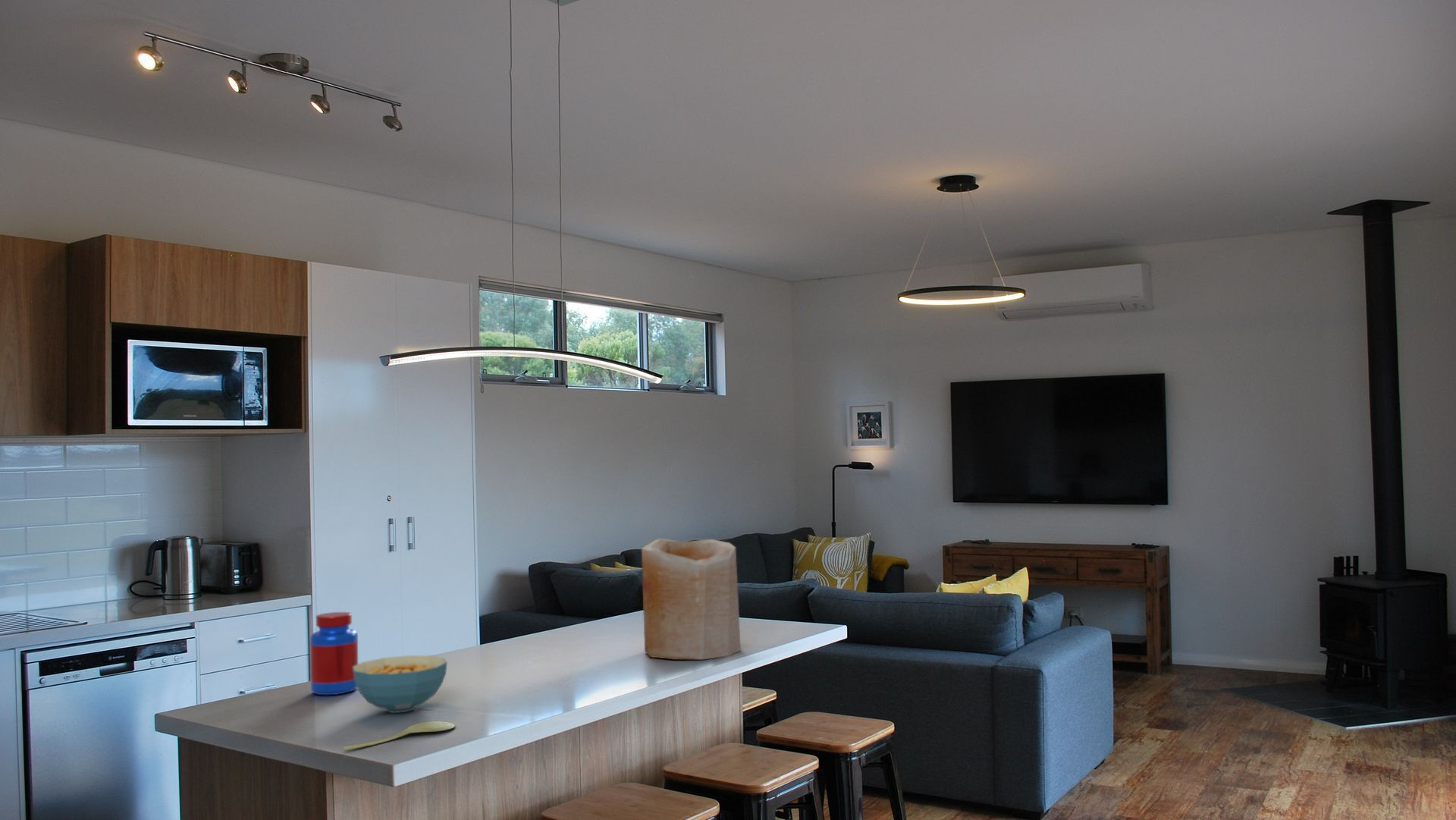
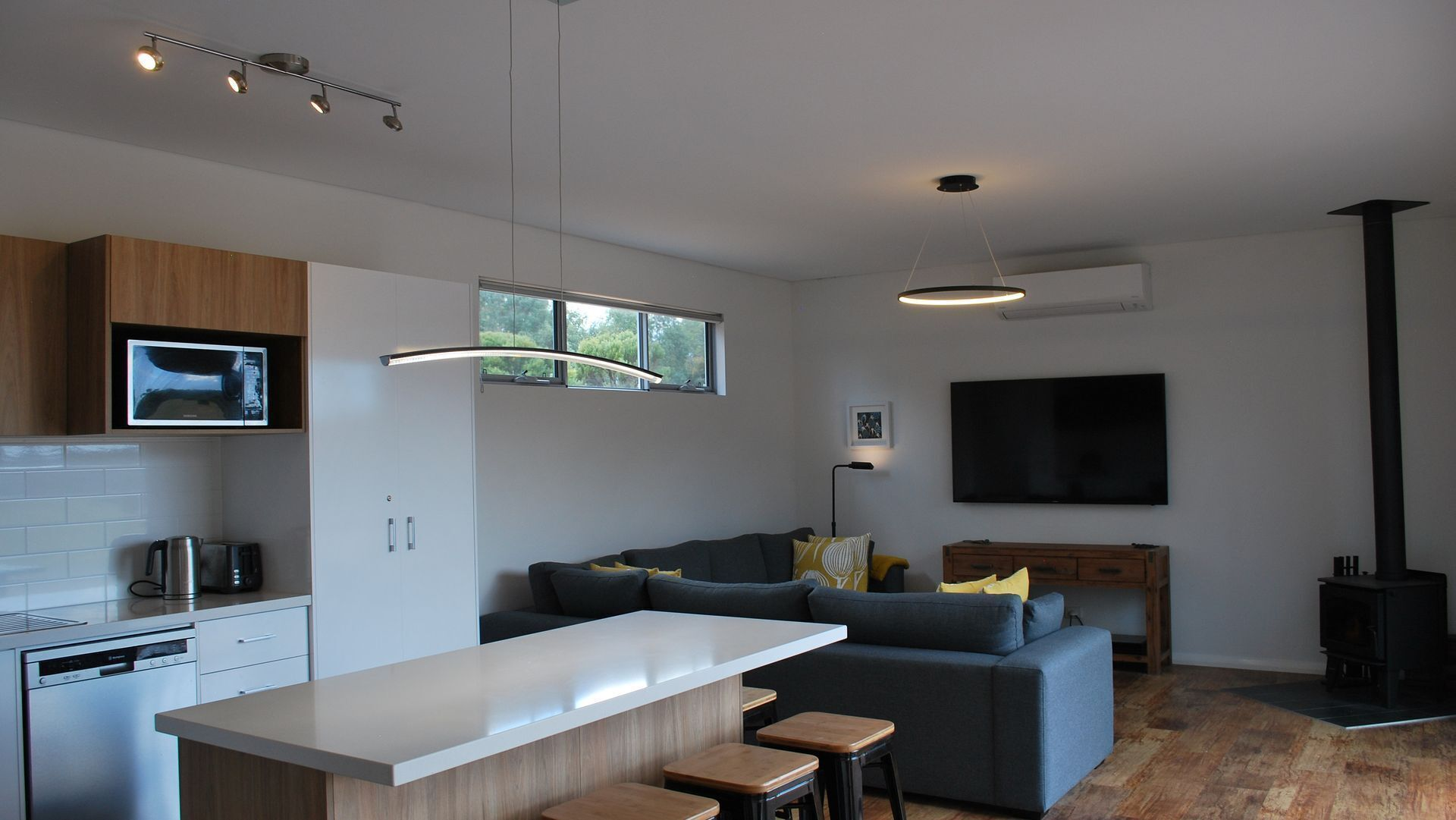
- cereal bowl [353,655,448,714]
- spoon [343,721,456,751]
- jar [309,611,359,696]
- vase [641,538,742,661]
